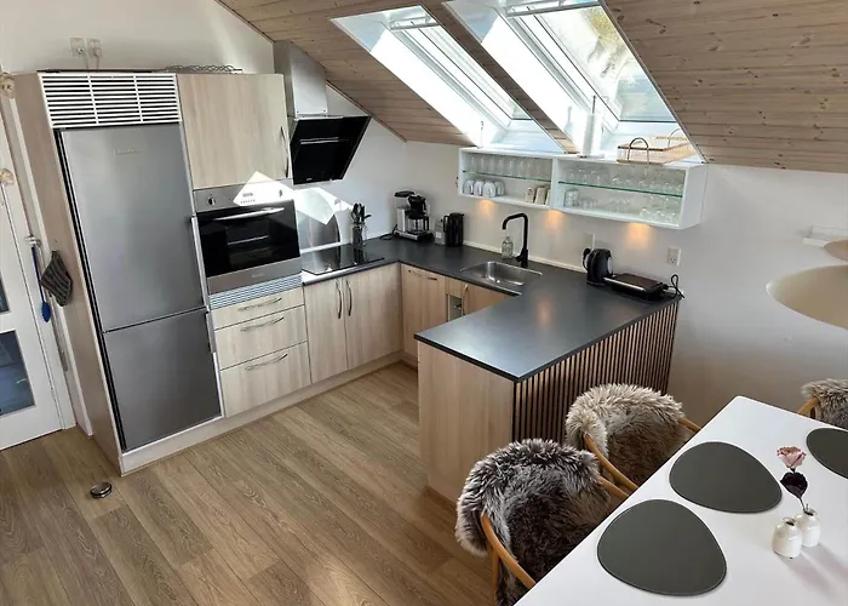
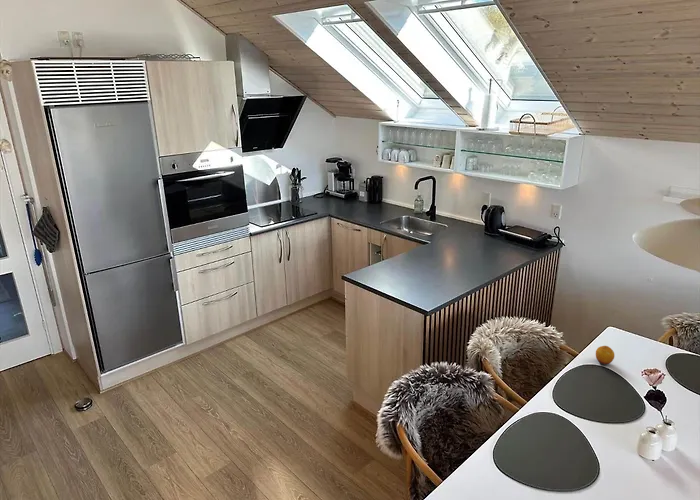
+ fruit [595,345,615,365]
